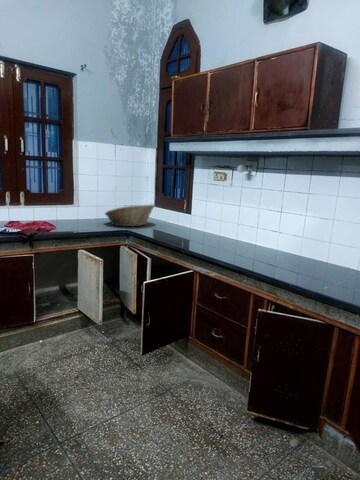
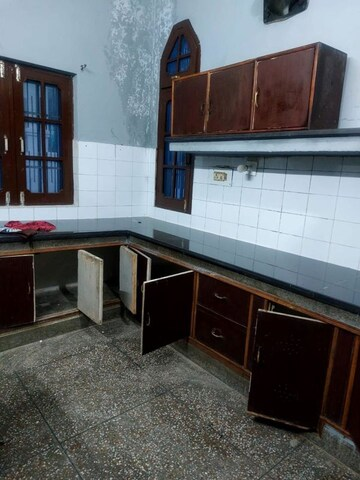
- fruit basket [104,203,156,227]
